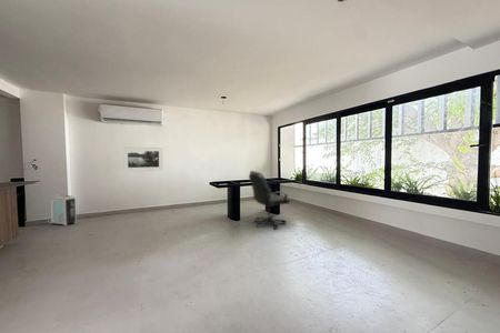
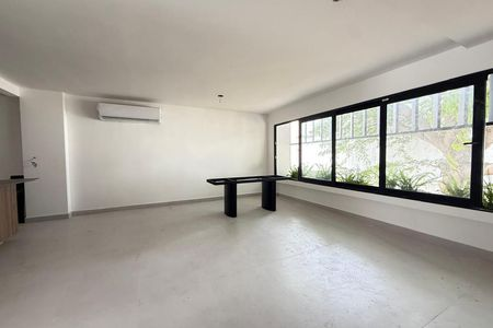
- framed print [122,145,164,172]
- air purifier [48,194,78,226]
- office chair [248,170,291,230]
